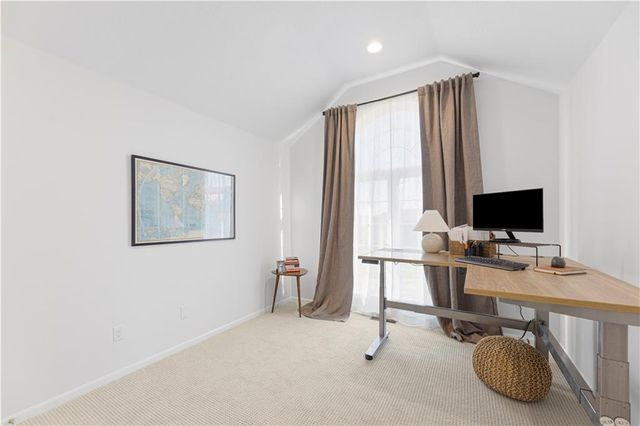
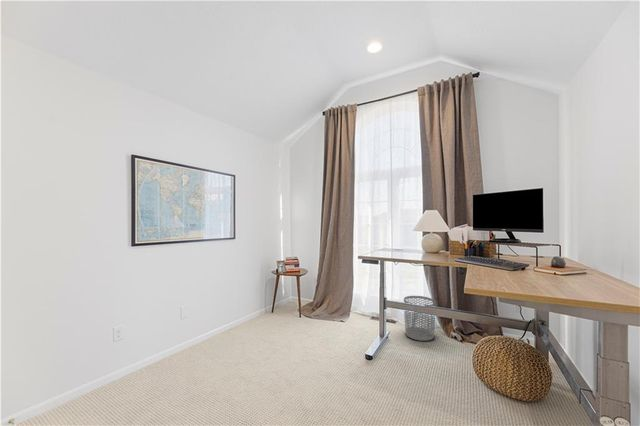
+ waste bin [403,295,437,342]
